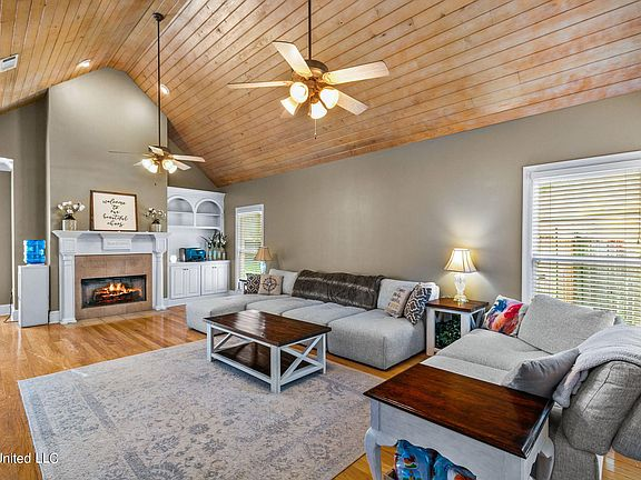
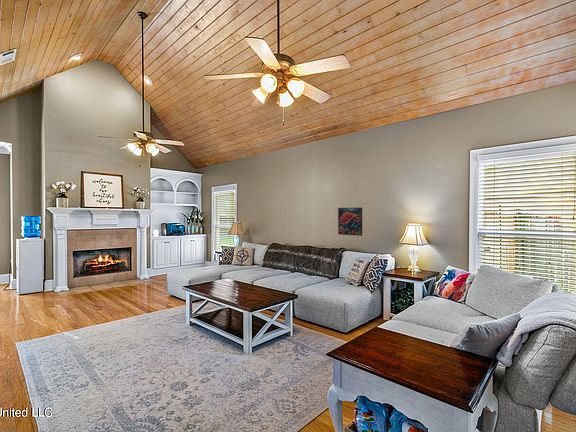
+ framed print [337,207,363,237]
